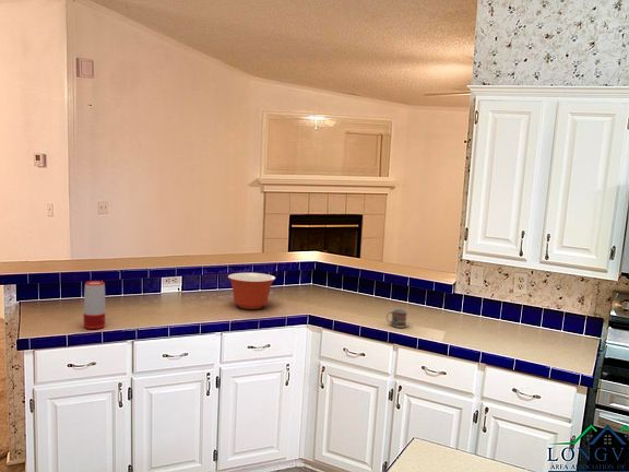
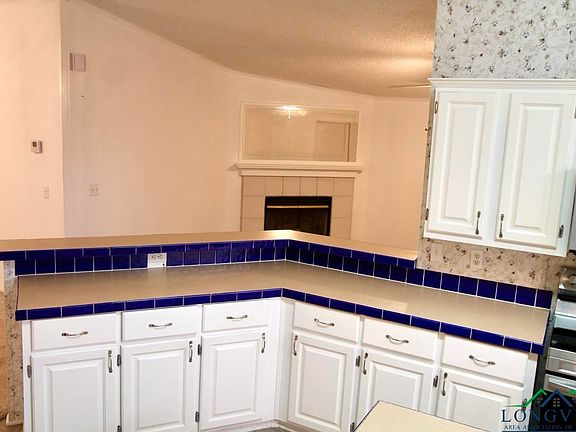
- cup [385,308,408,329]
- speaker [83,280,106,330]
- mixing bowl [227,272,276,310]
